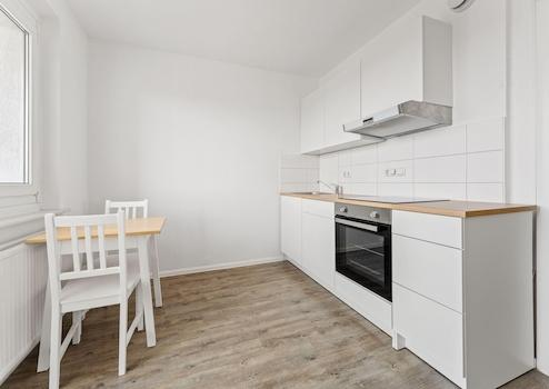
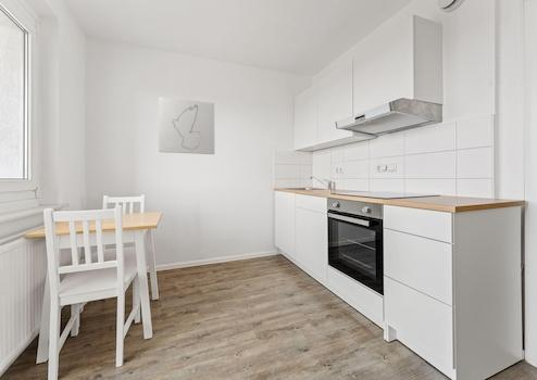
+ wall art [158,96,215,155]
